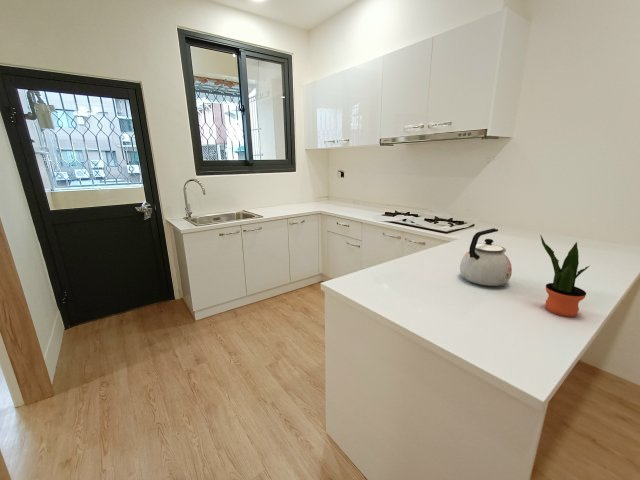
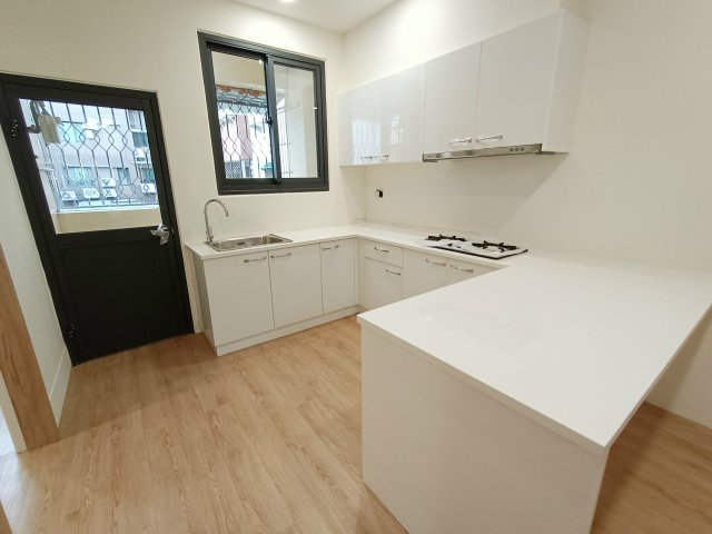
- kettle [459,227,513,287]
- potted plant [540,234,590,318]
